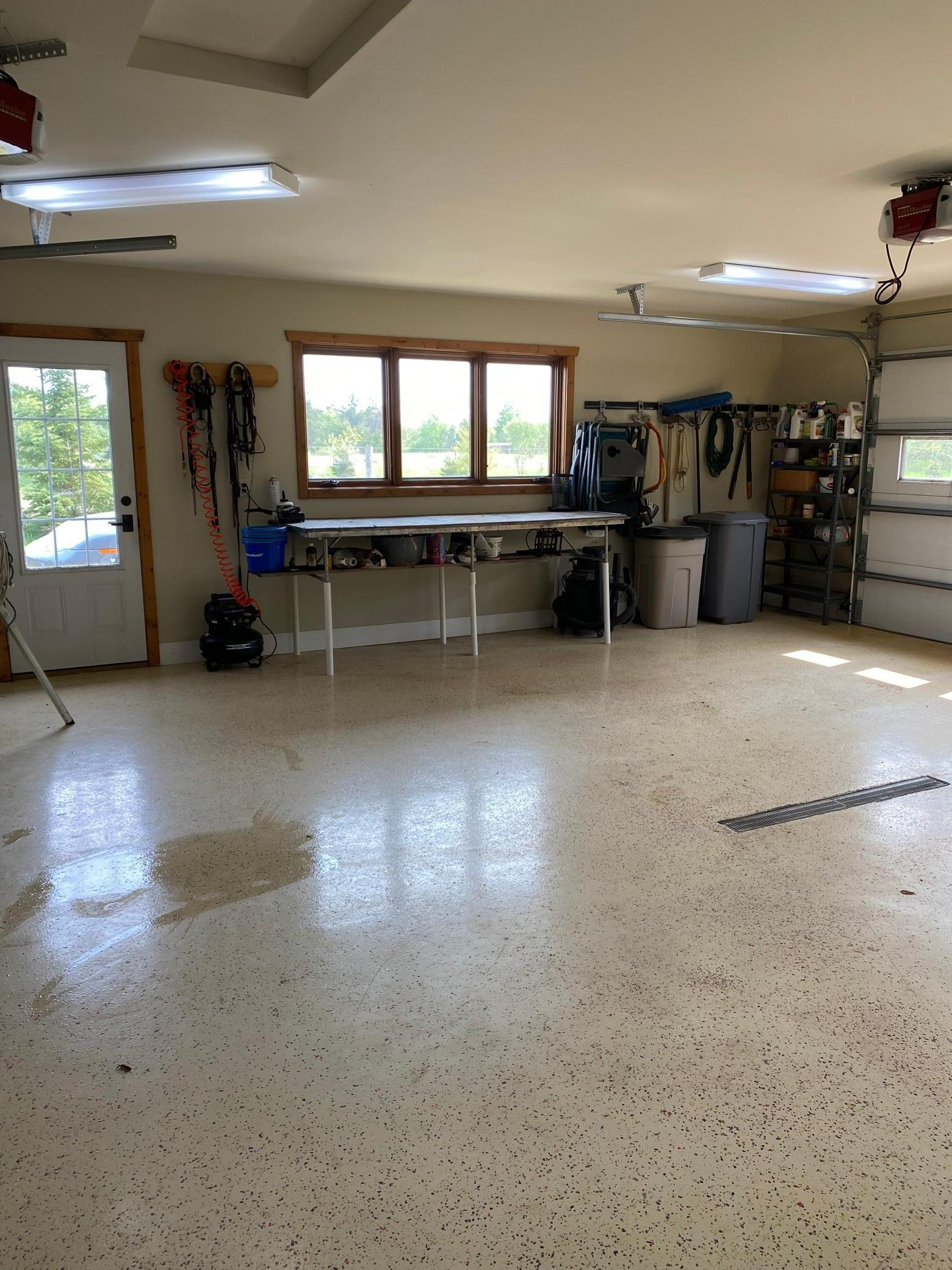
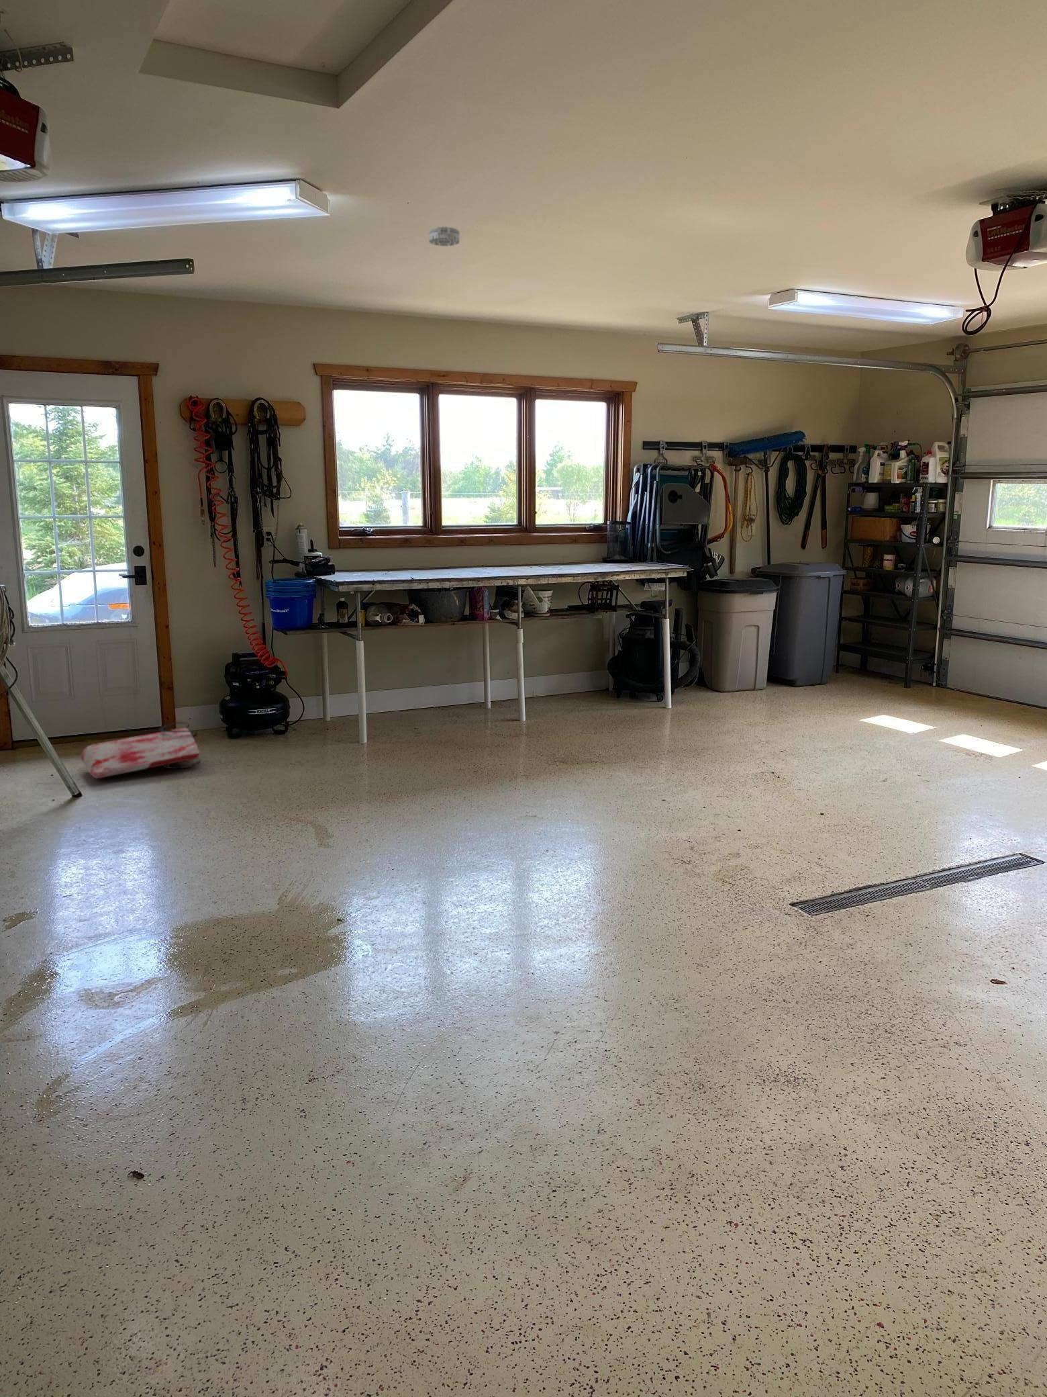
+ smoke detector [428,226,461,246]
+ bag [80,722,201,779]
